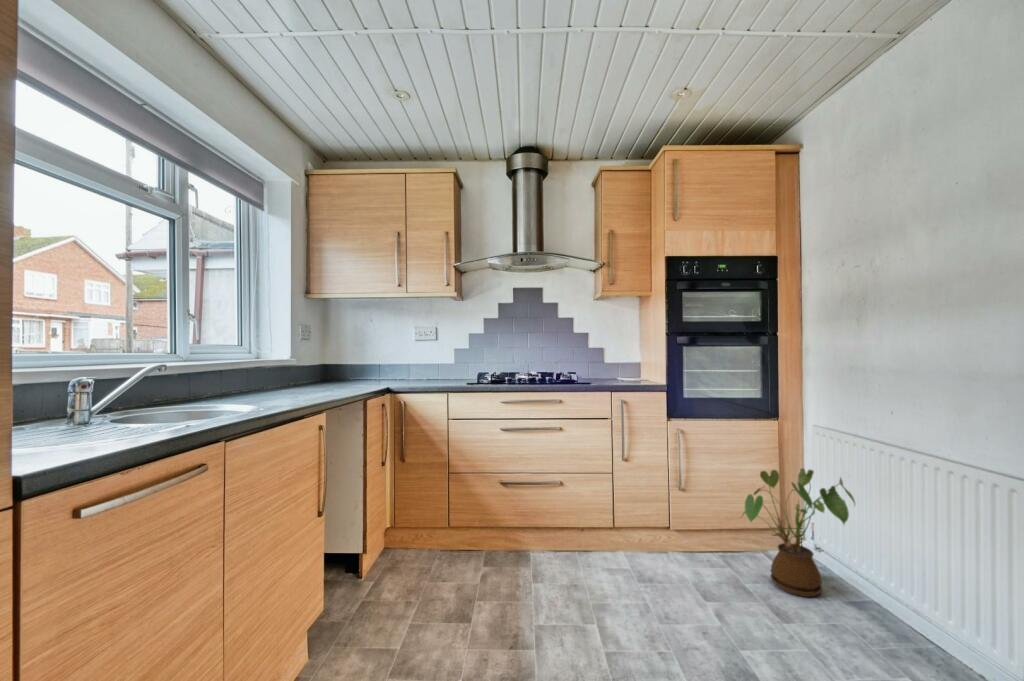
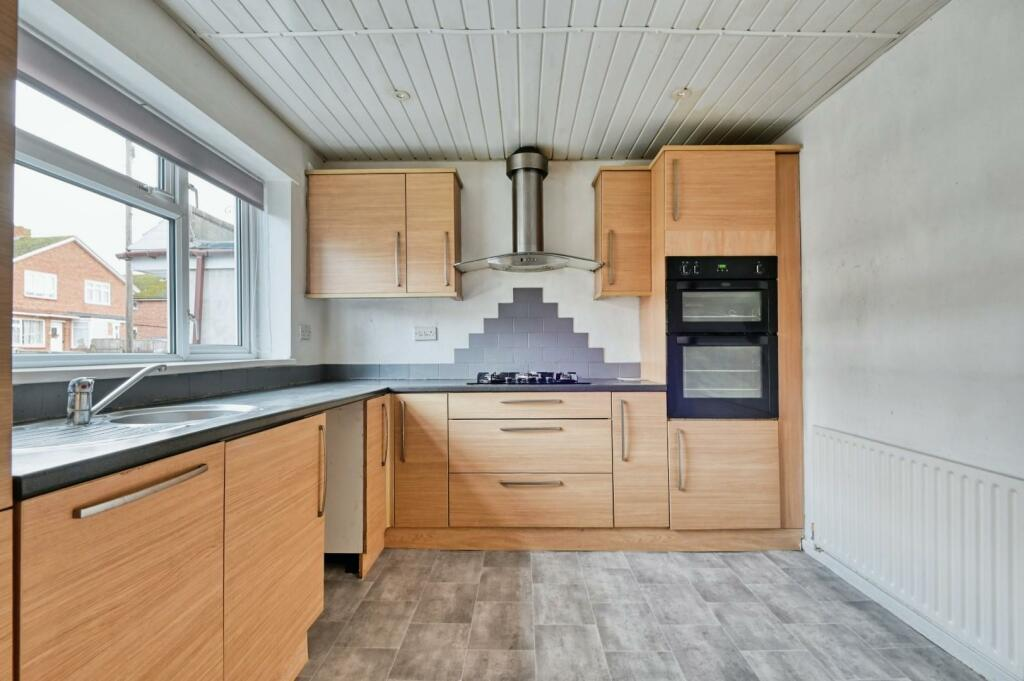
- house plant [739,467,856,598]
